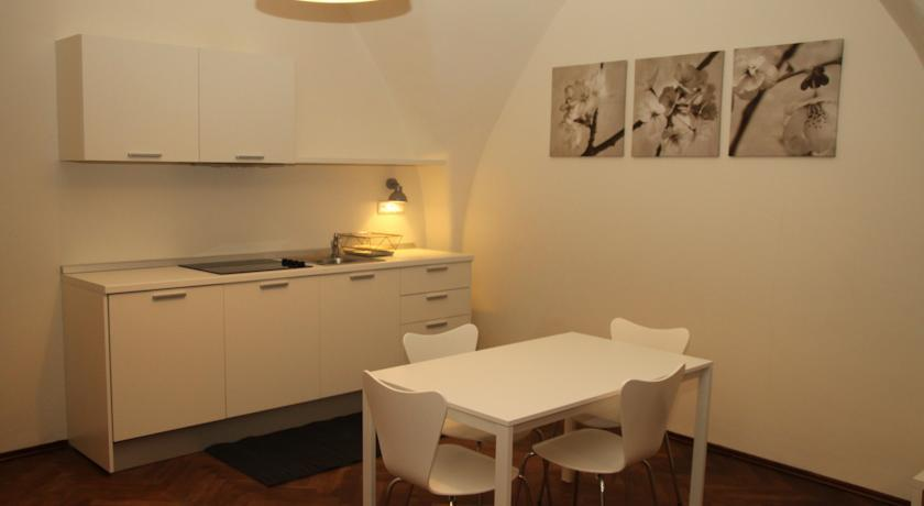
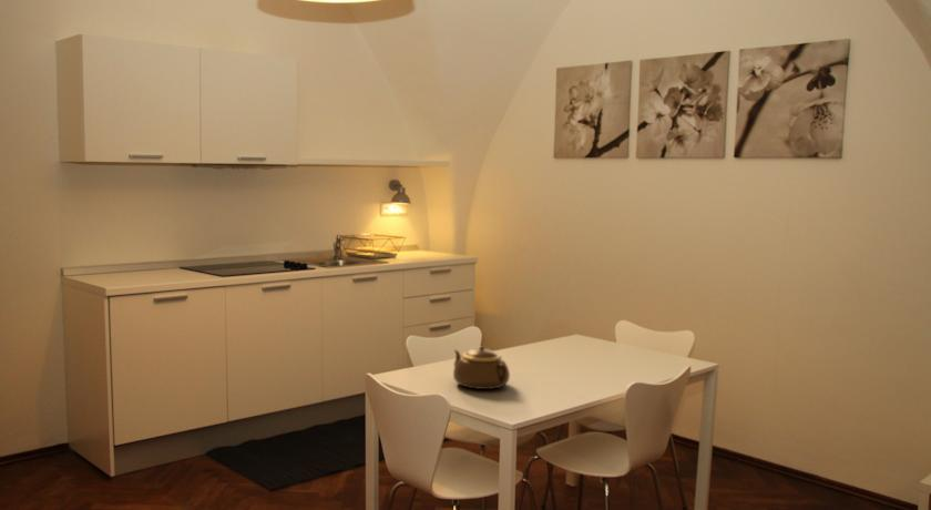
+ teapot [452,346,511,390]
